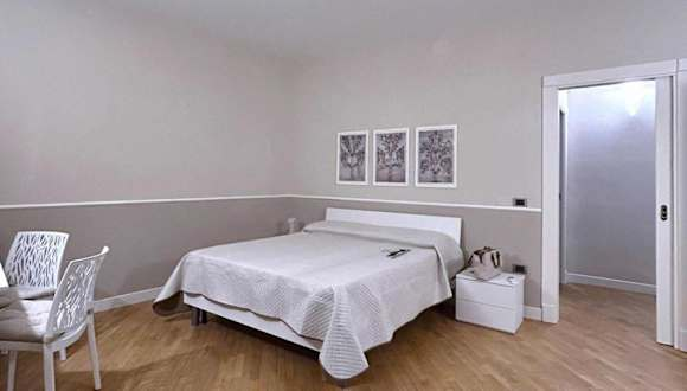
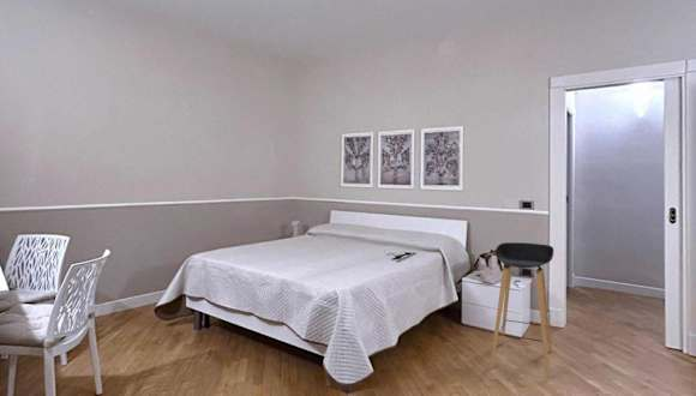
+ stool [490,241,554,378]
